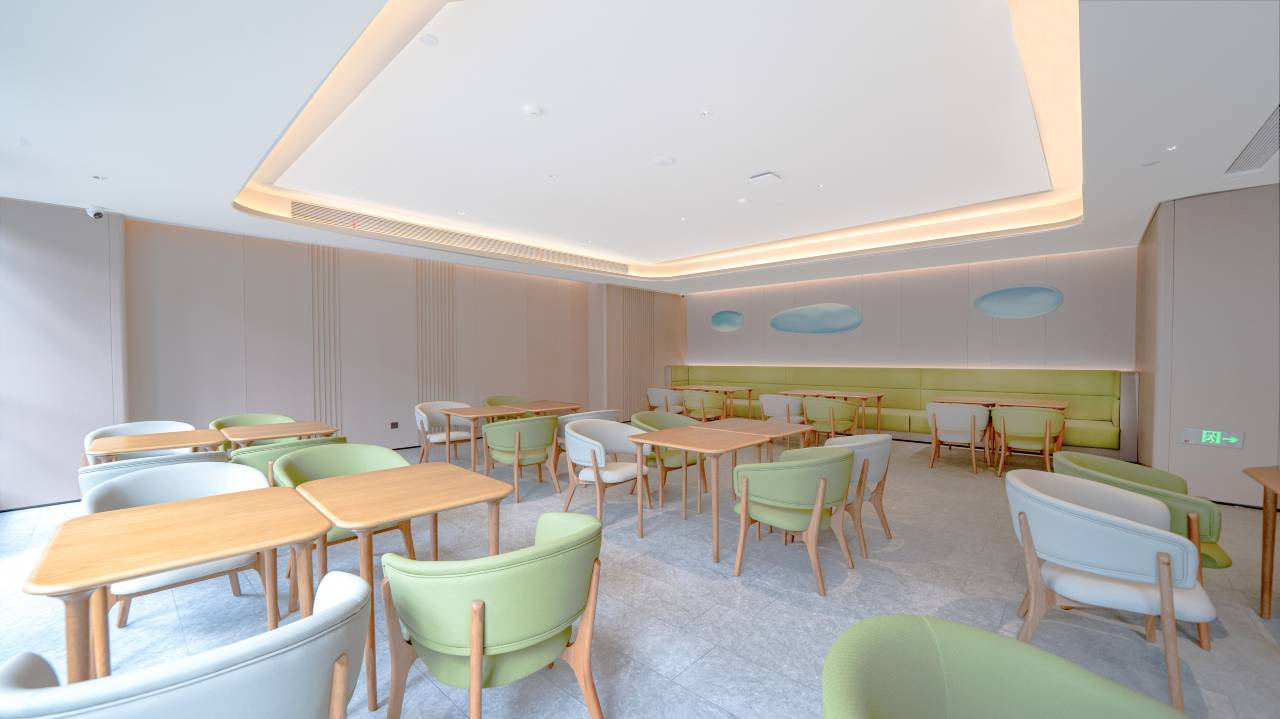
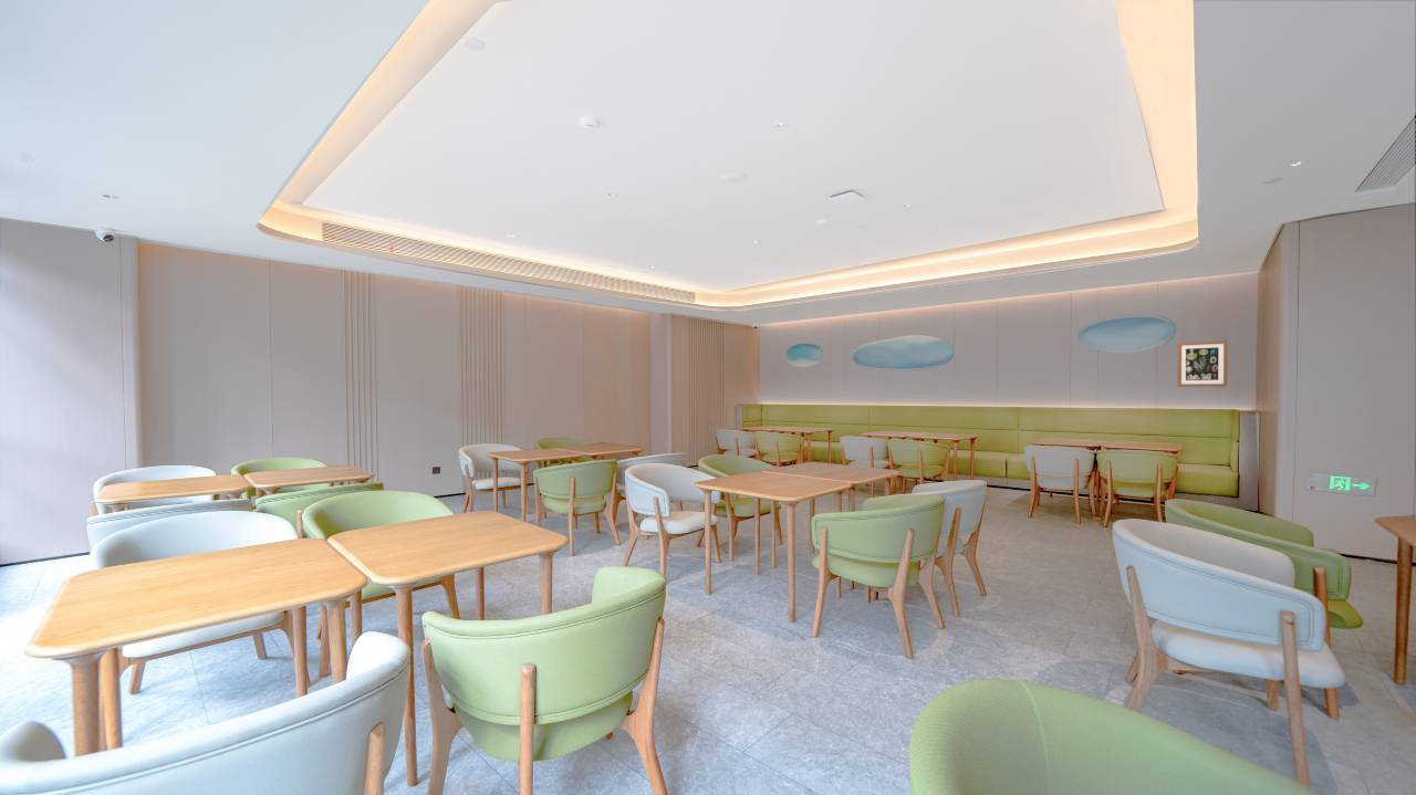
+ wall art [1177,339,1228,388]
